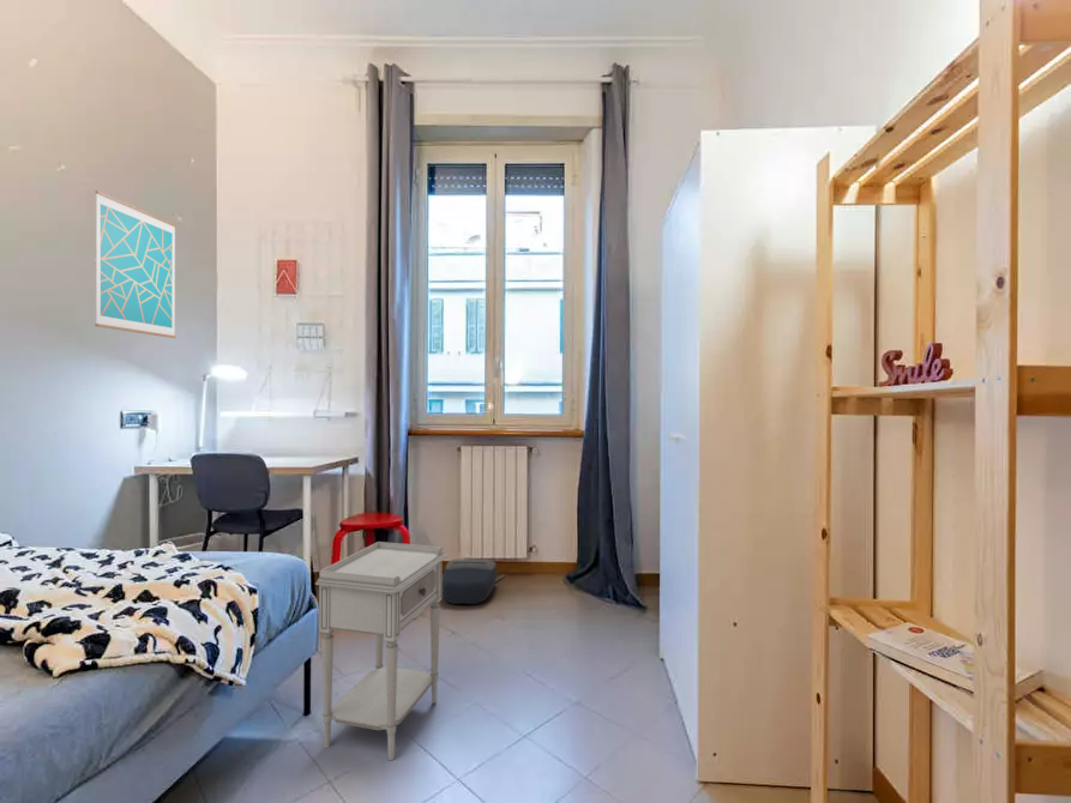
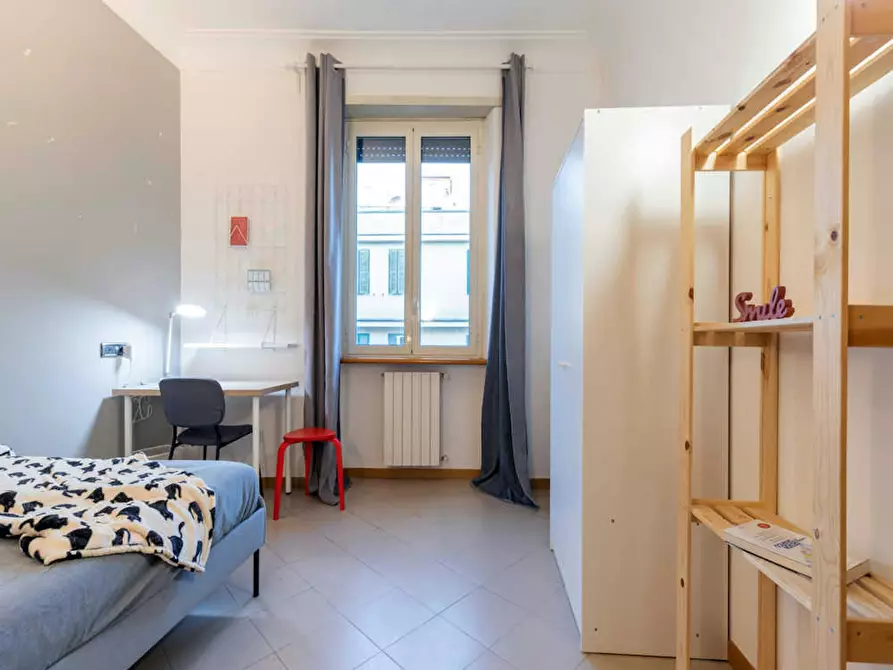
- wall art [94,189,178,339]
- nightstand [314,541,449,762]
- backpack [441,559,506,605]
